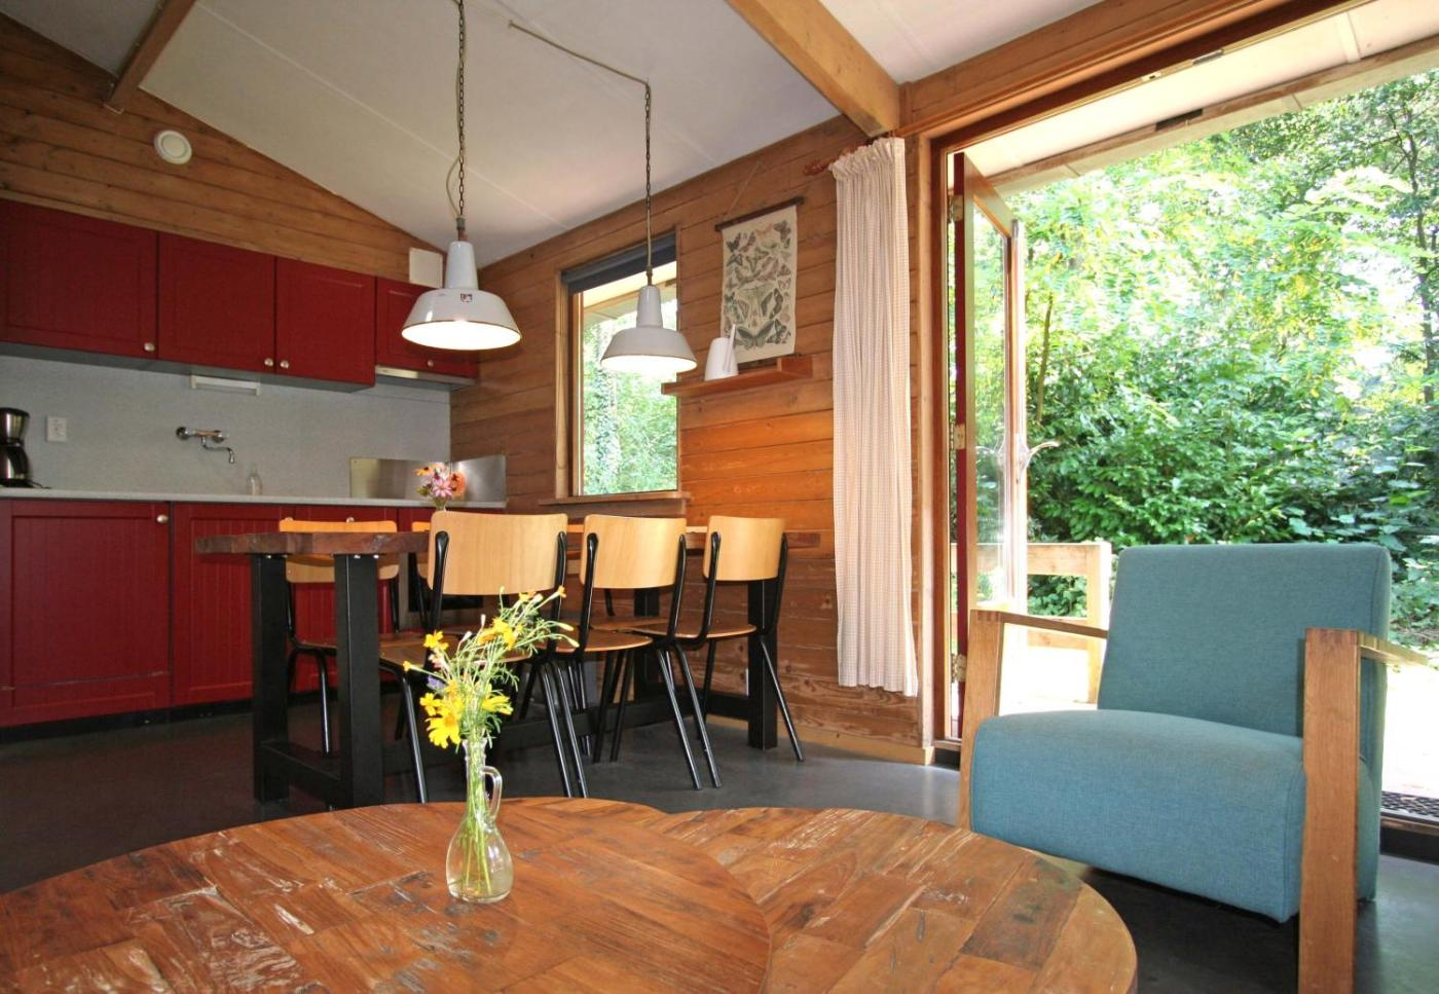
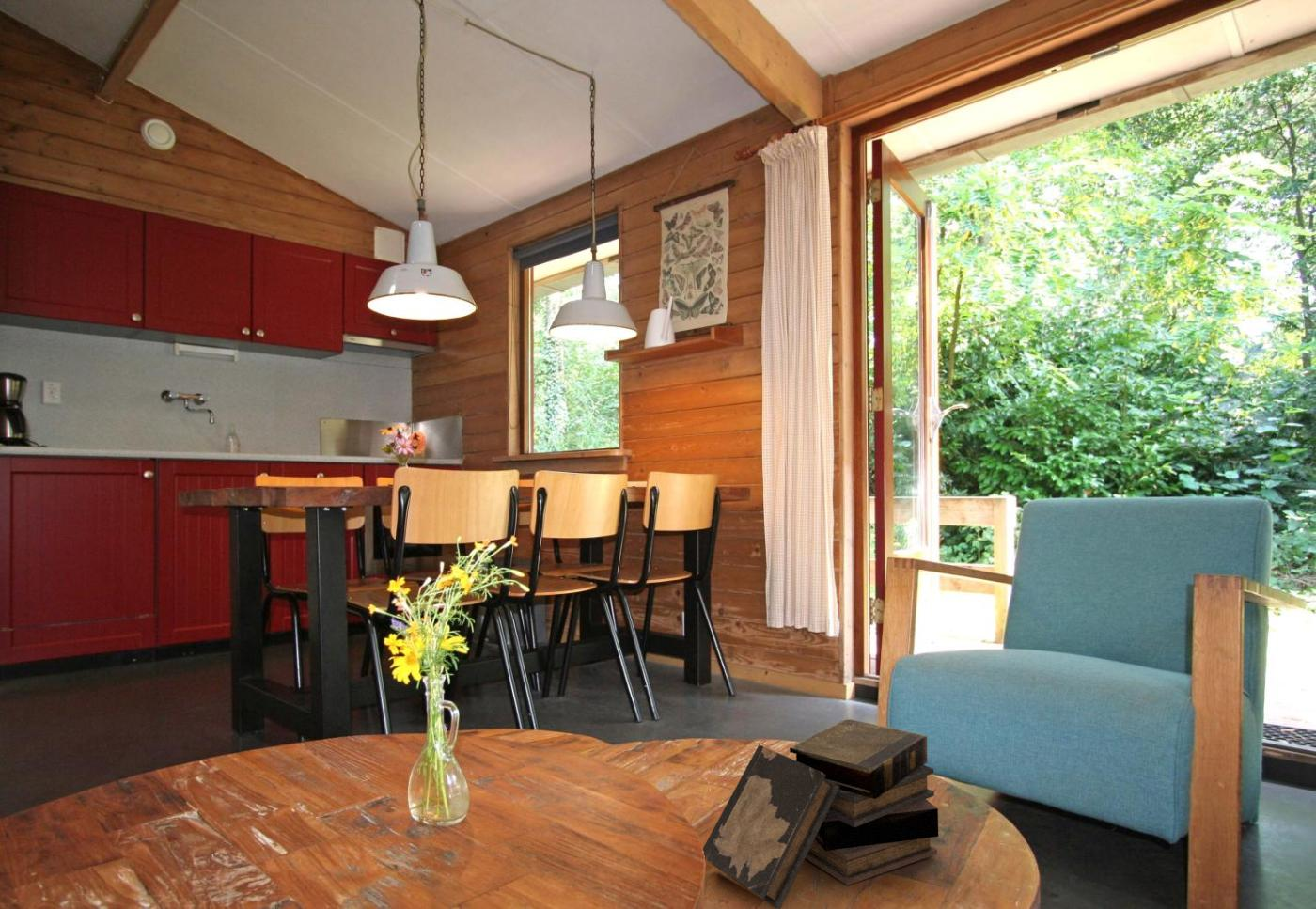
+ book [702,717,939,909]
